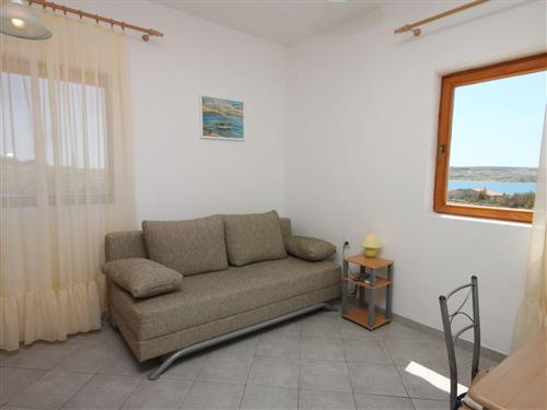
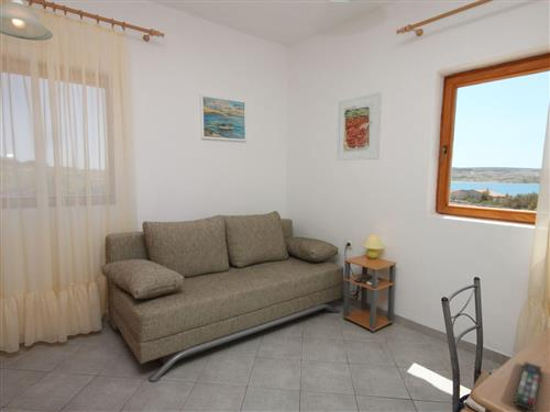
+ remote control [513,360,542,412]
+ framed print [336,91,383,162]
